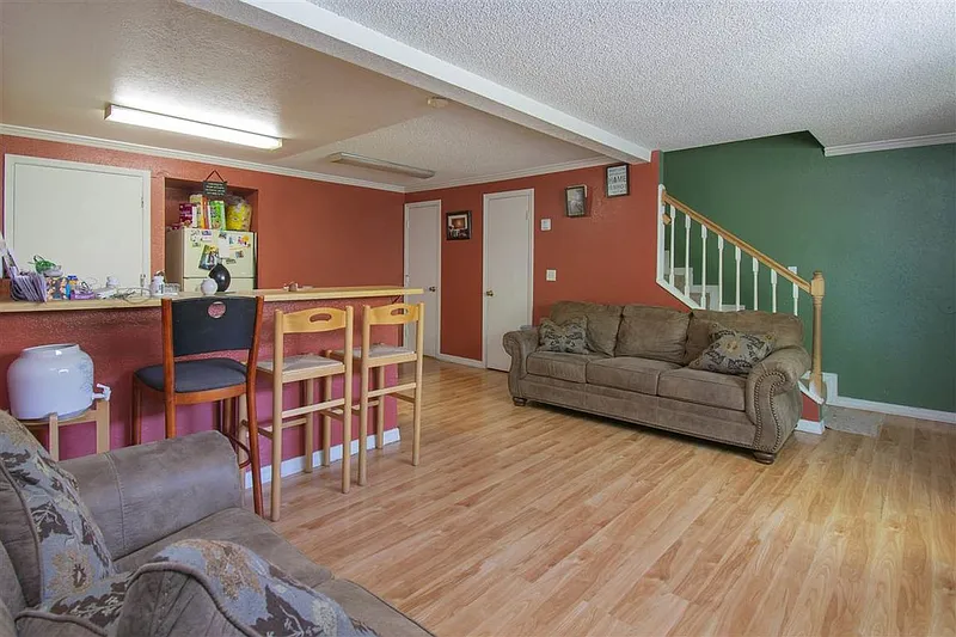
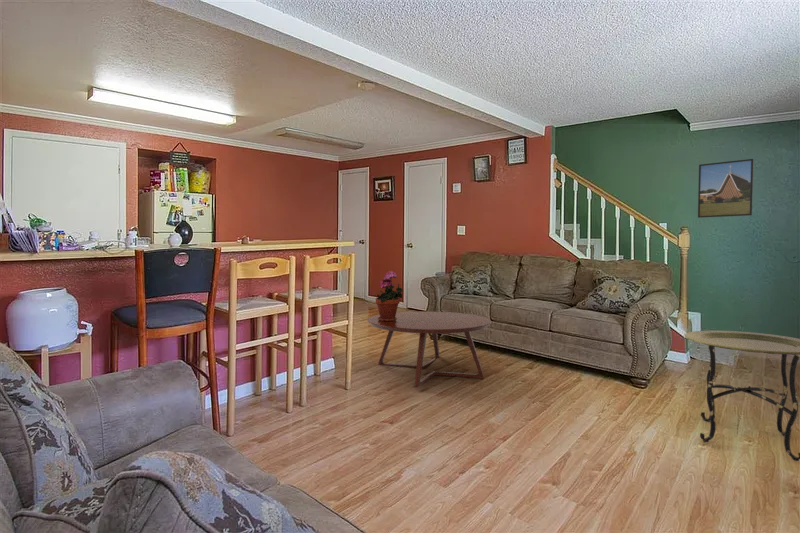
+ potted plant [375,270,404,322]
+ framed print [697,158,754,219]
+ coffee table [367,311,492,388]
+ side table [683,330,800,462]
